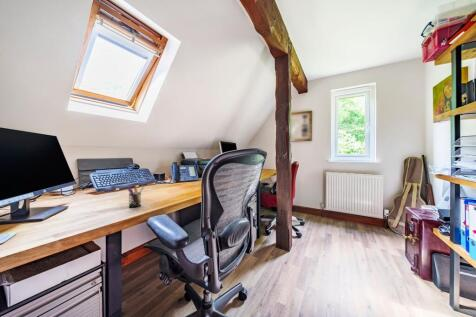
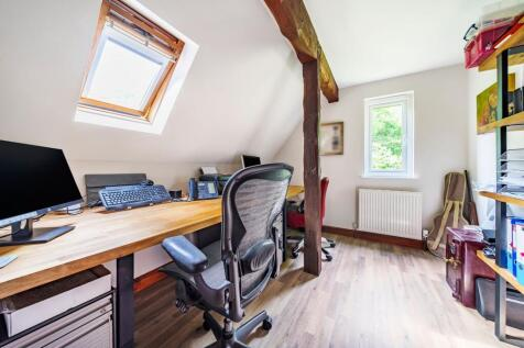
- pen holder [126,184,145,208]
